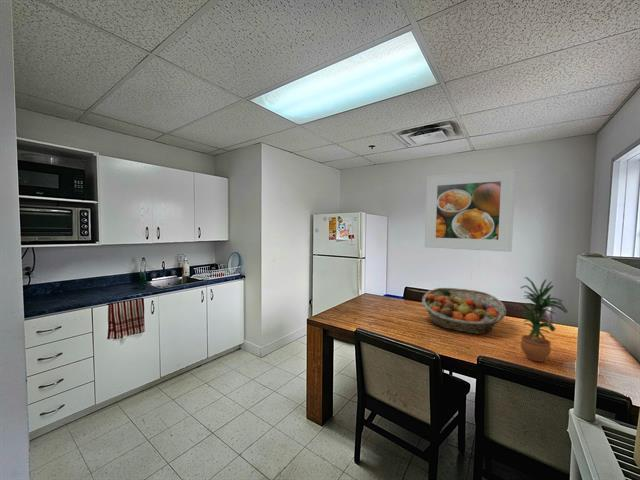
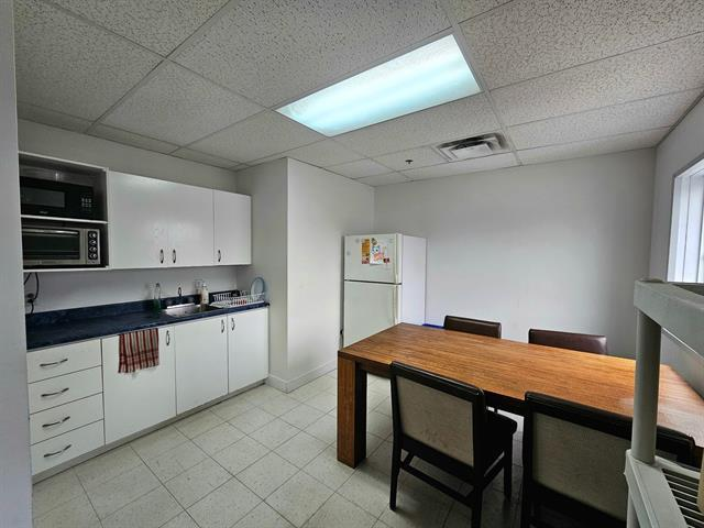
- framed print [424,167,517,253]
- fruit basket [421,287,507,335]
- potted plant [517,276,568,363]
